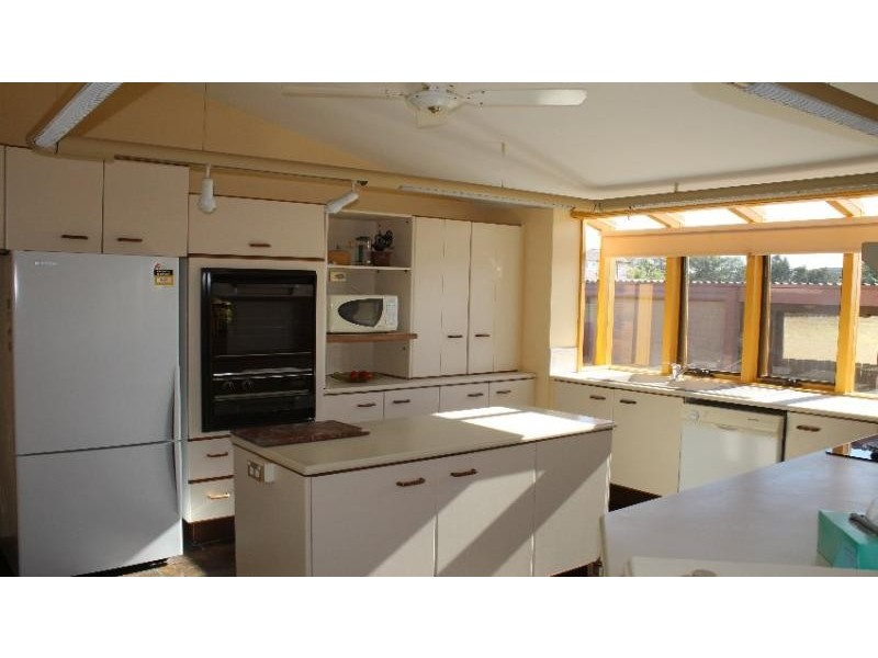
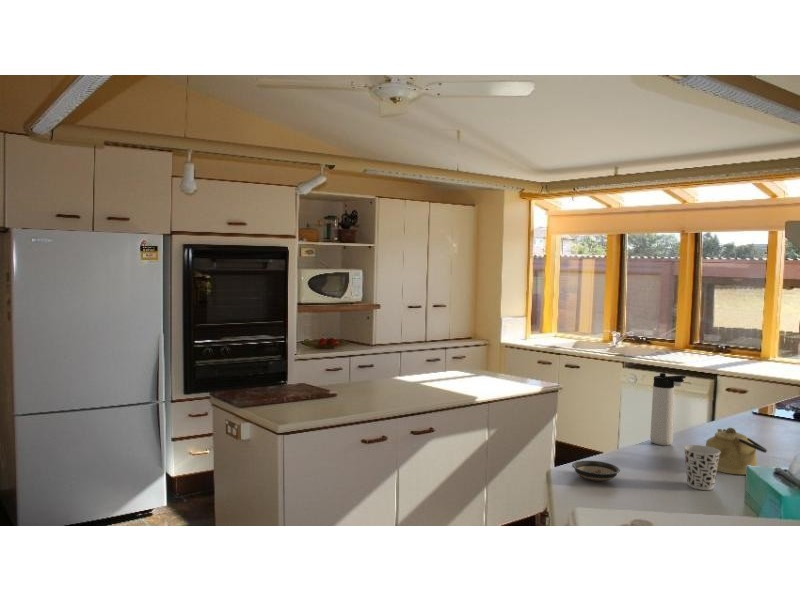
+ thermos bottle [649,372,687,446]
+ kettle [705,427,768,475]
+ cup [683,444,721,491]
+ saucer [571,460,621,482]
